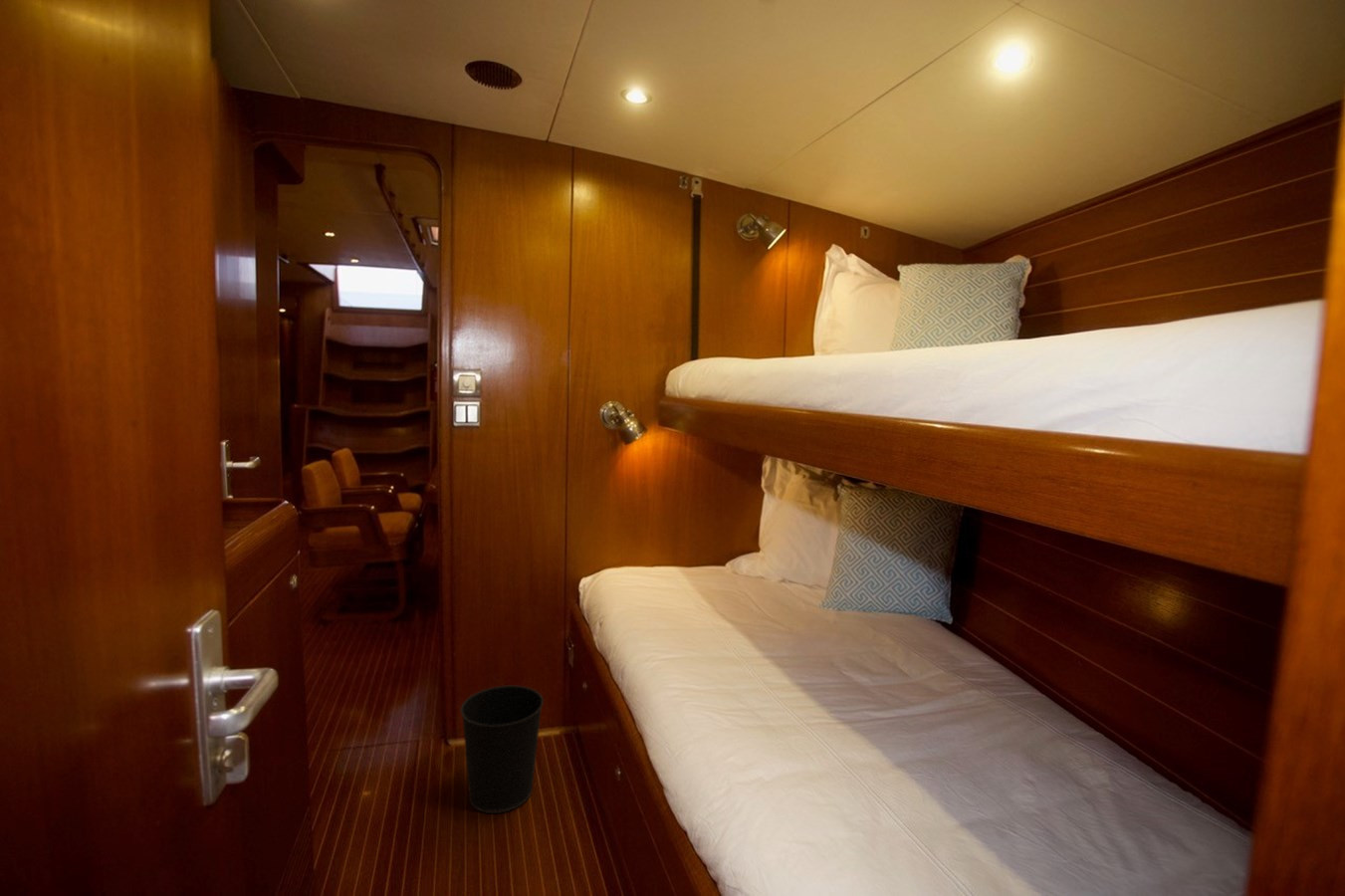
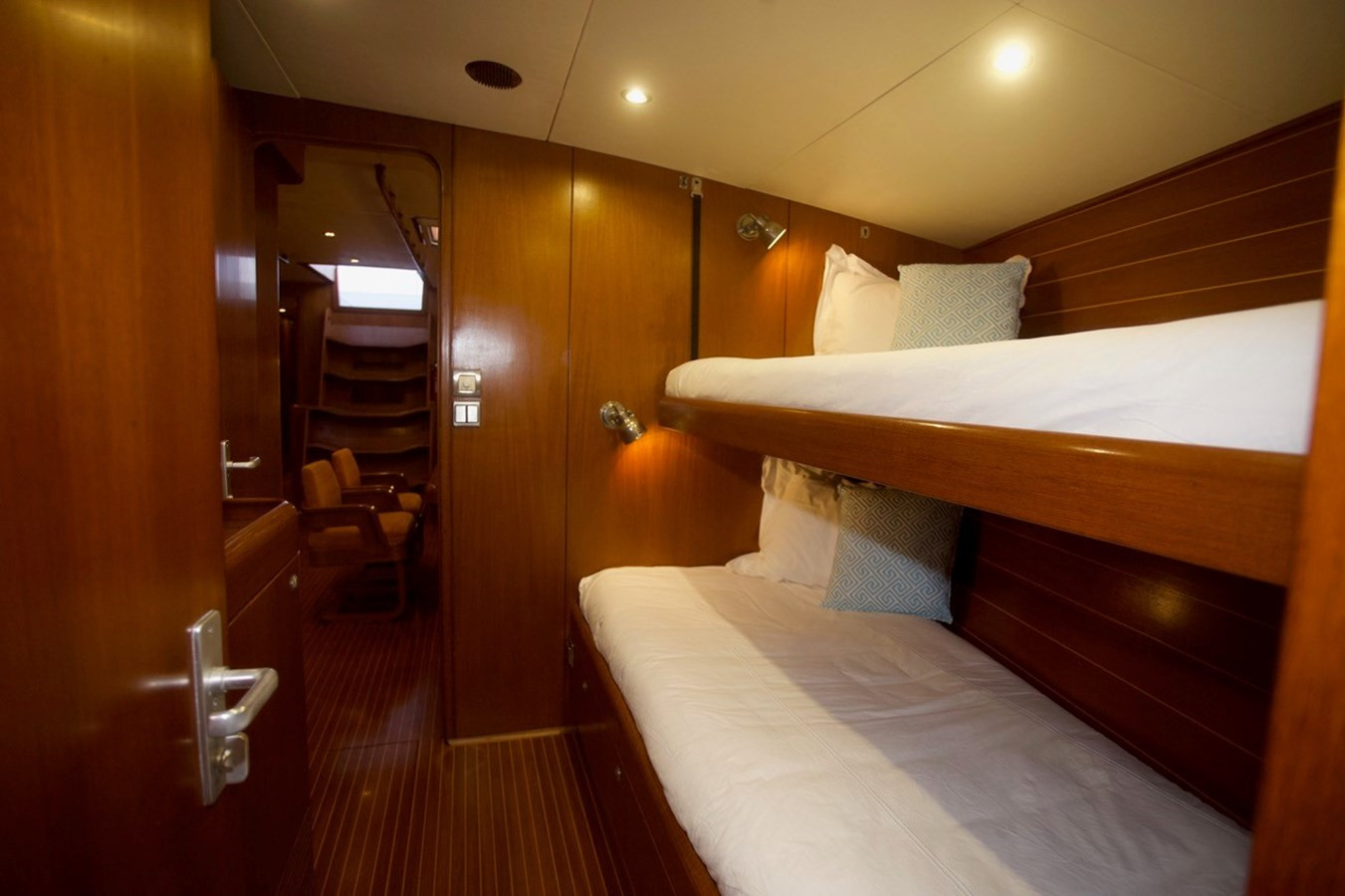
- wastebasket [459,684,545,814]
